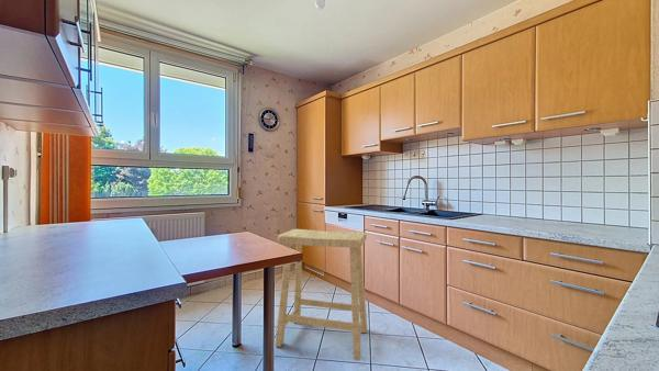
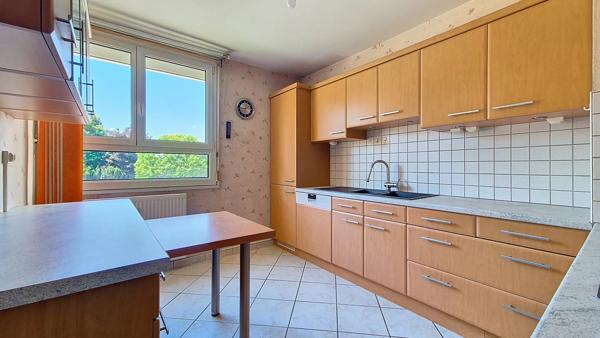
- stool [275,228,368,361]
